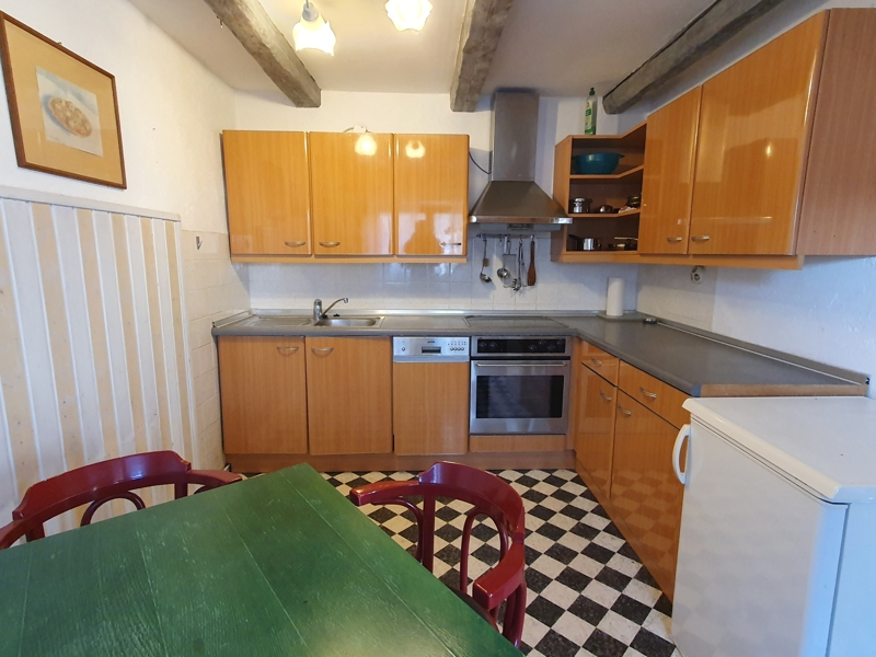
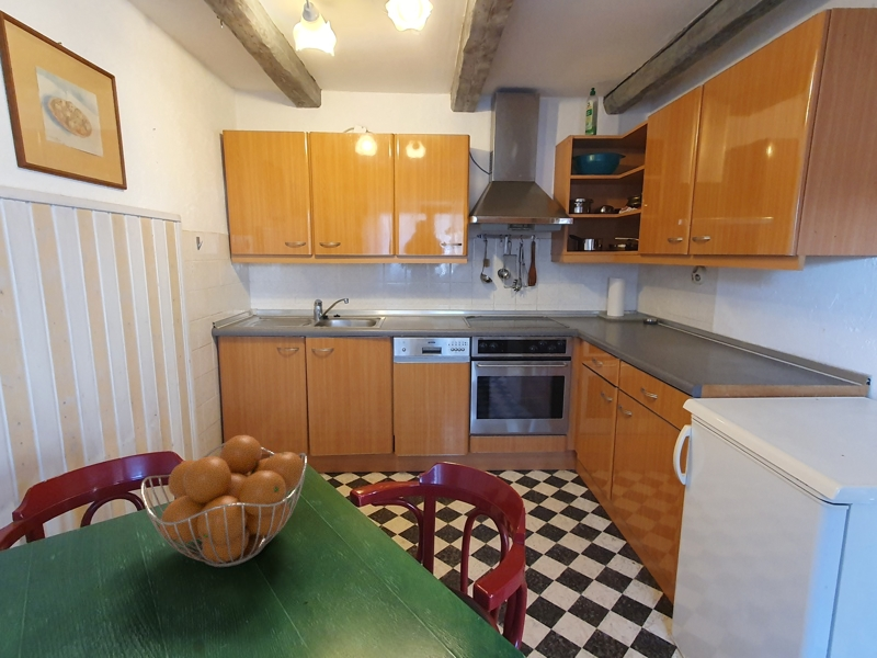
+ fruit basket [140,434,308,568]
